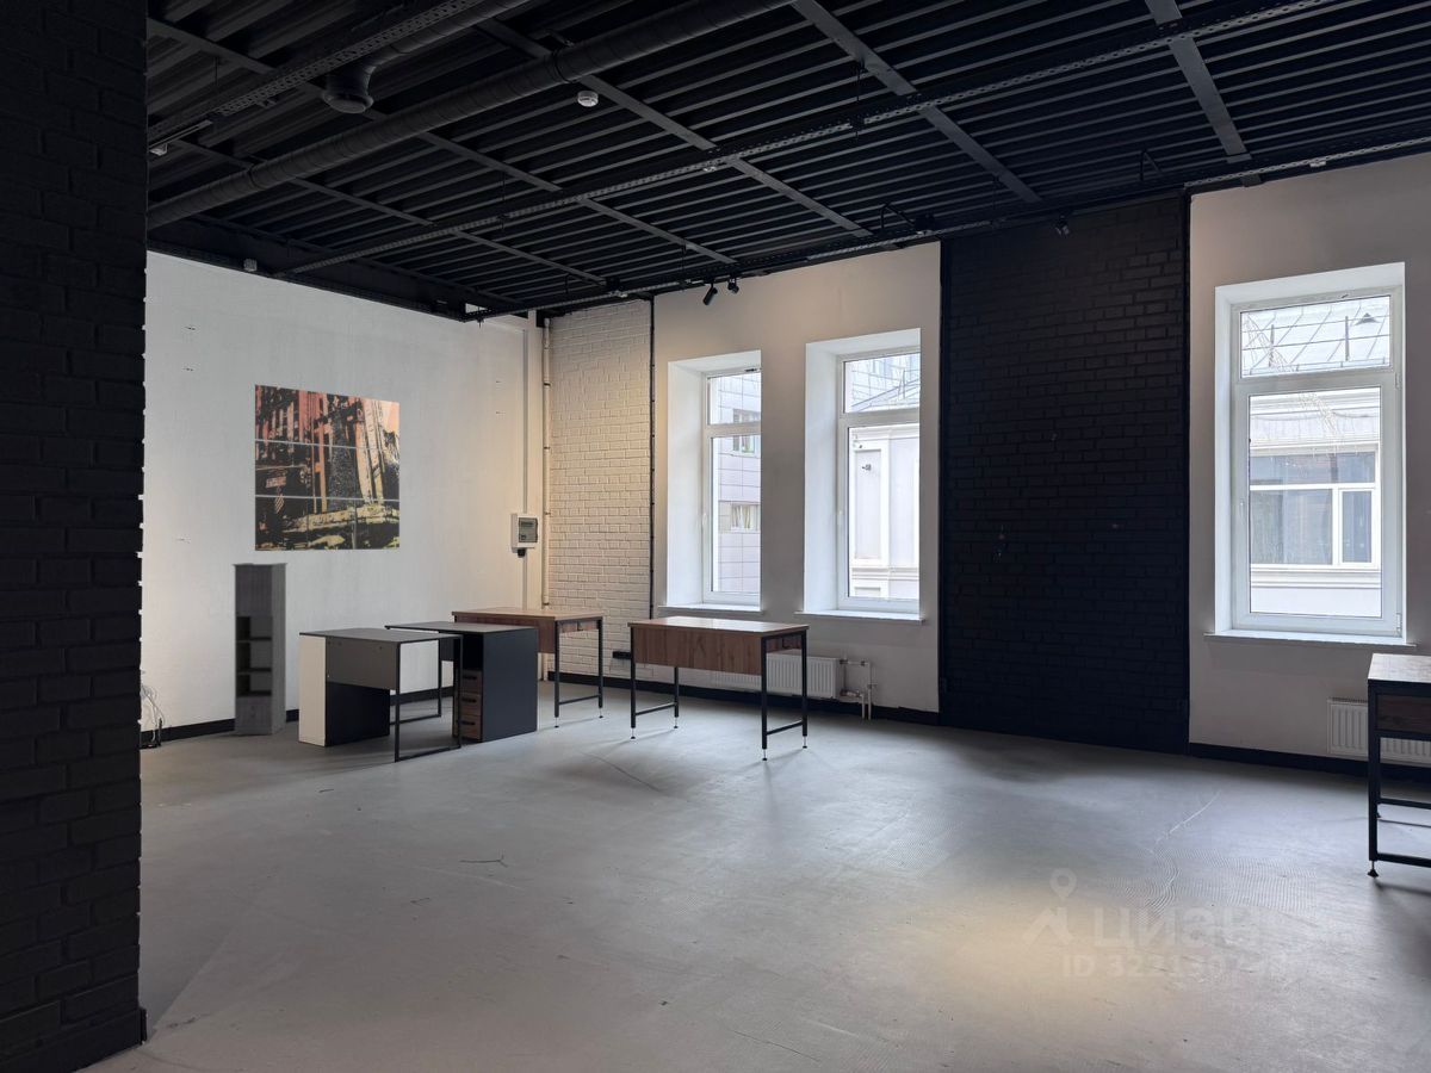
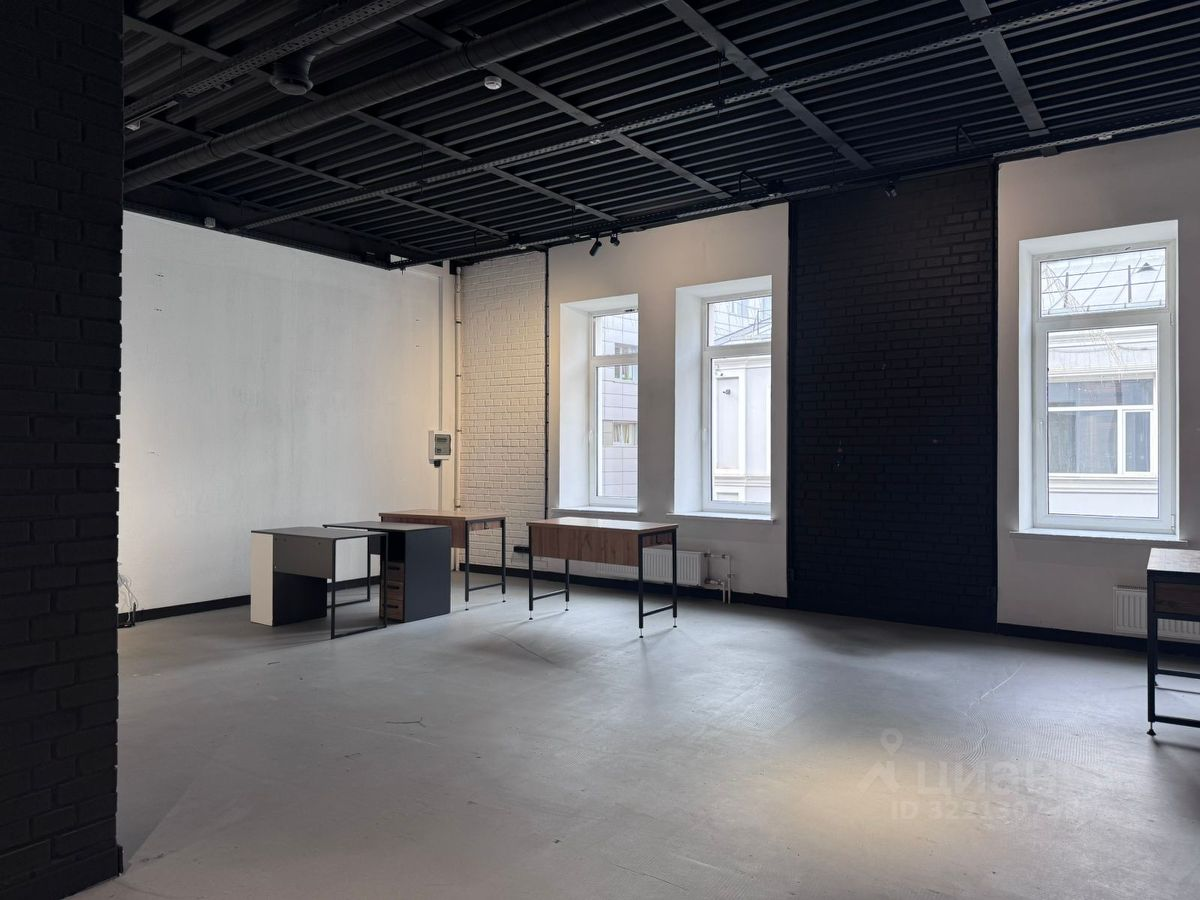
- wall art [254,383,401,552]
- storage cabinet [230,562,290,737]
